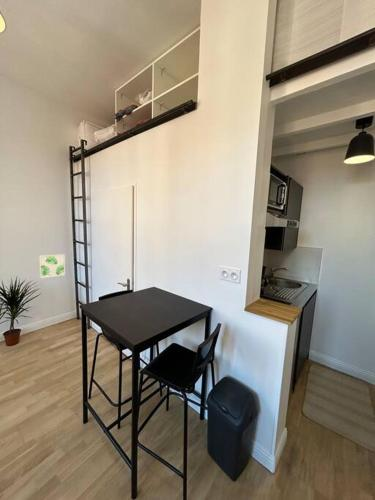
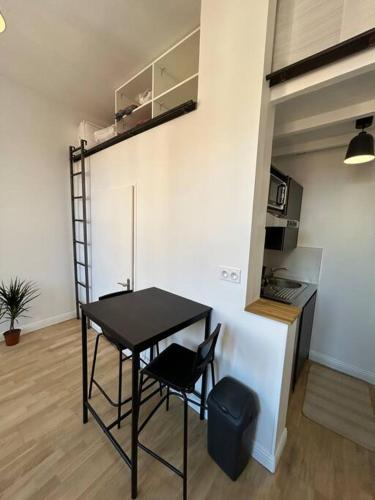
- wall art [38,253,66,279]
